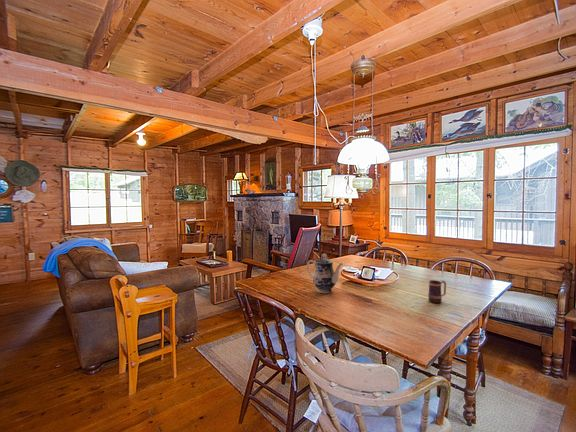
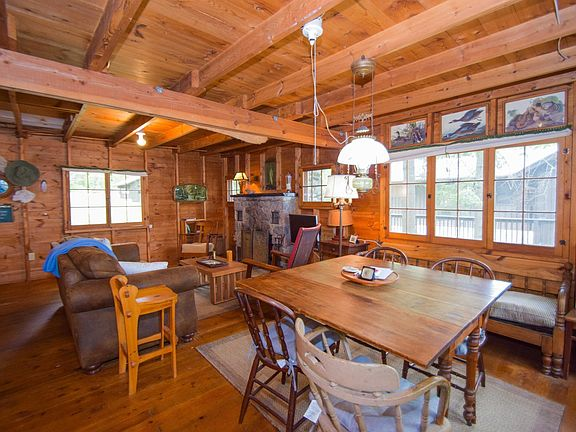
- teapot [306,253,344,294]
- mug [427,279,447,304]
